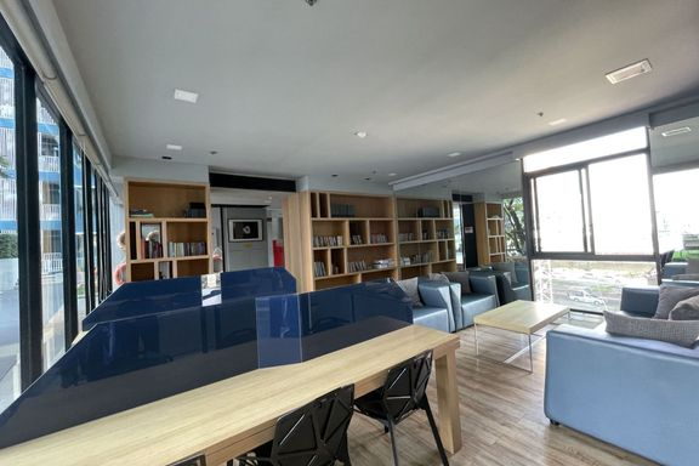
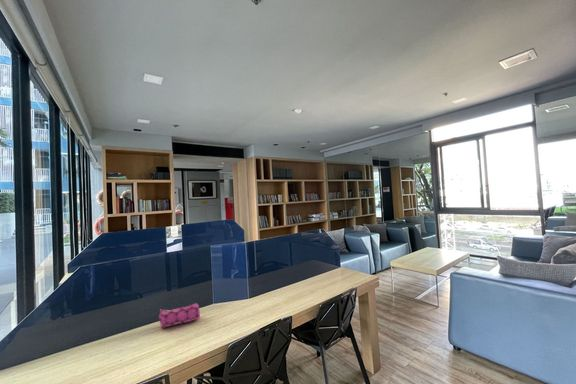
+ pencil case [158,302,201,329]
